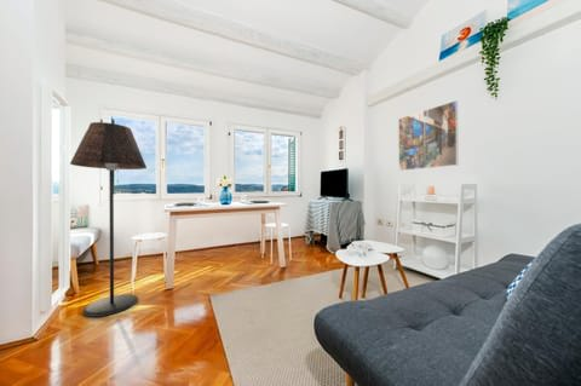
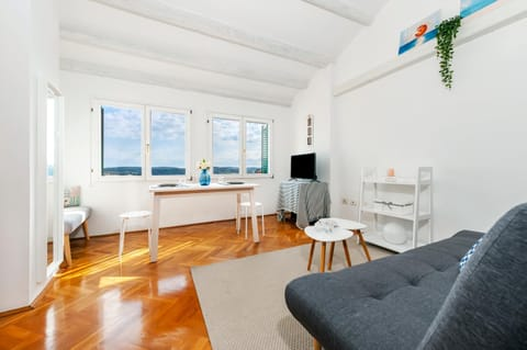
- floor lamp [69,121,148,318]
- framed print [397,99,459,172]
